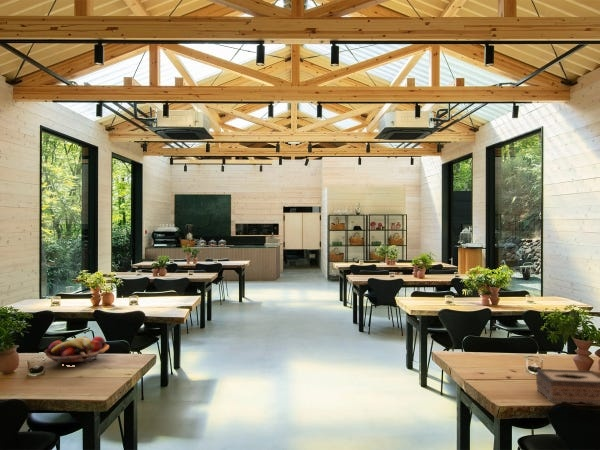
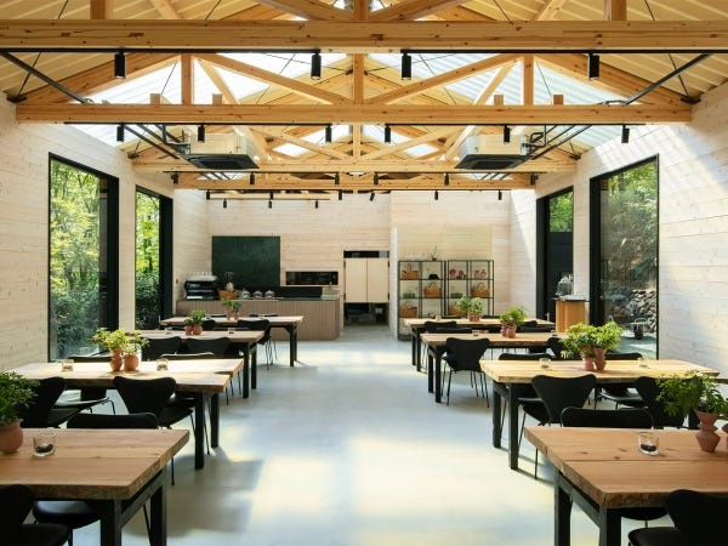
- tissue box [535,368,600,405]
- fruit basket [43,336,110,365]
